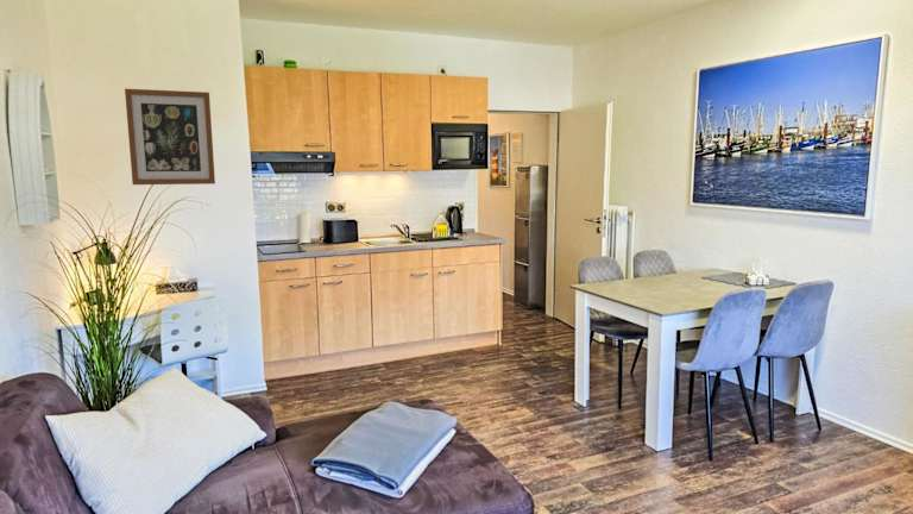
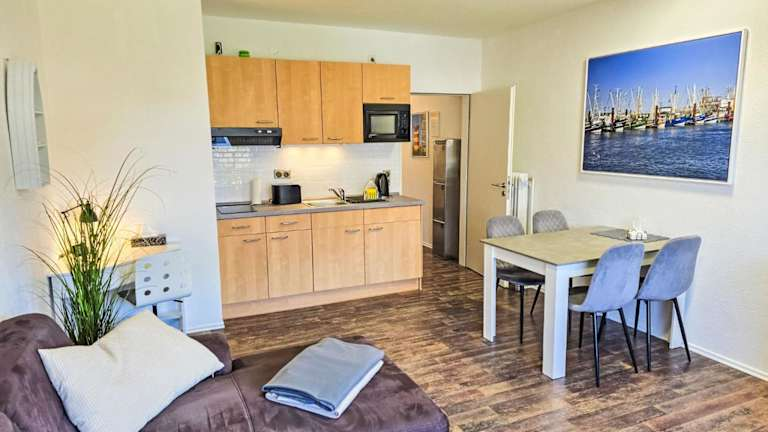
- wall art [124,88,216,186]
